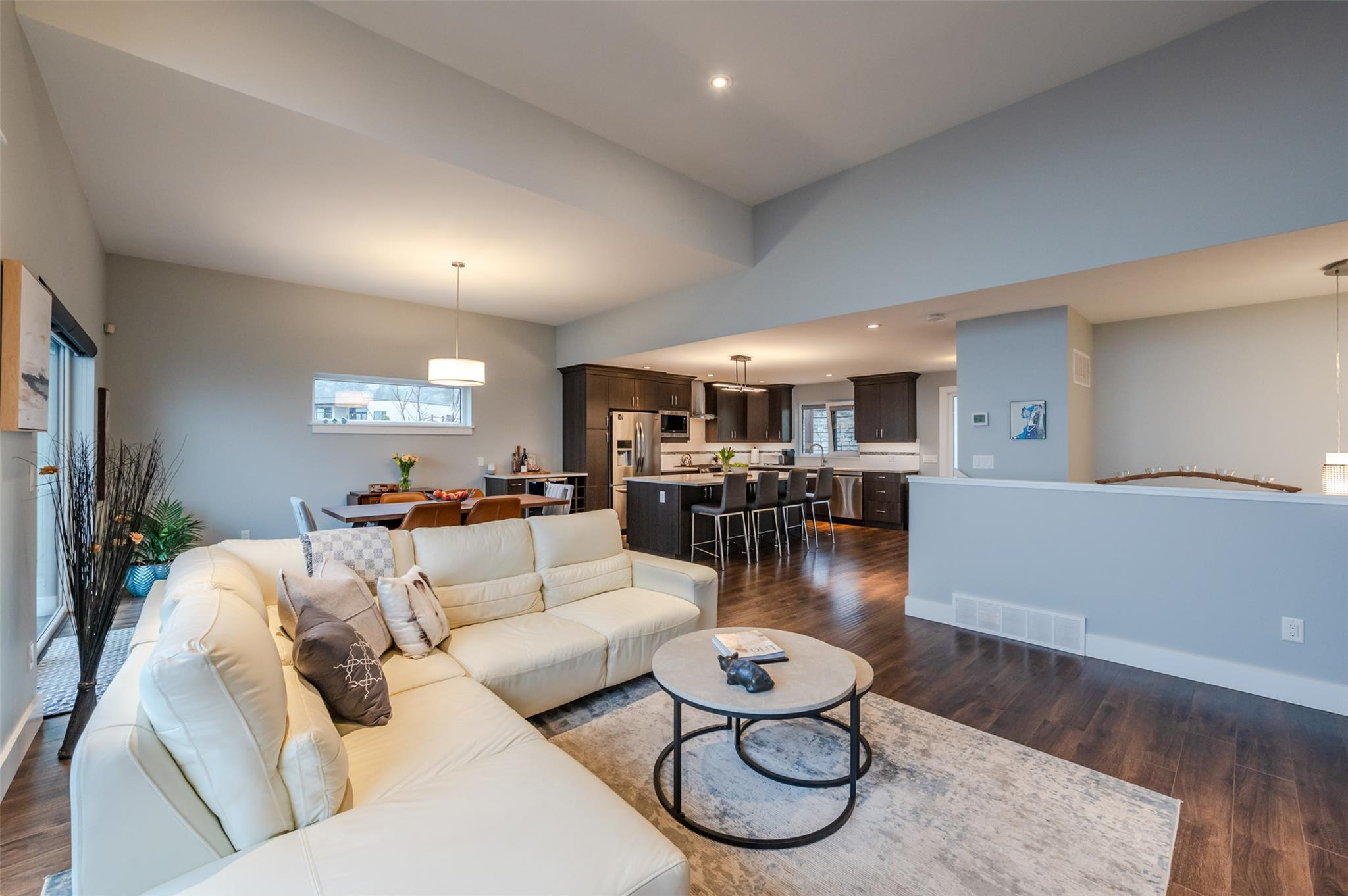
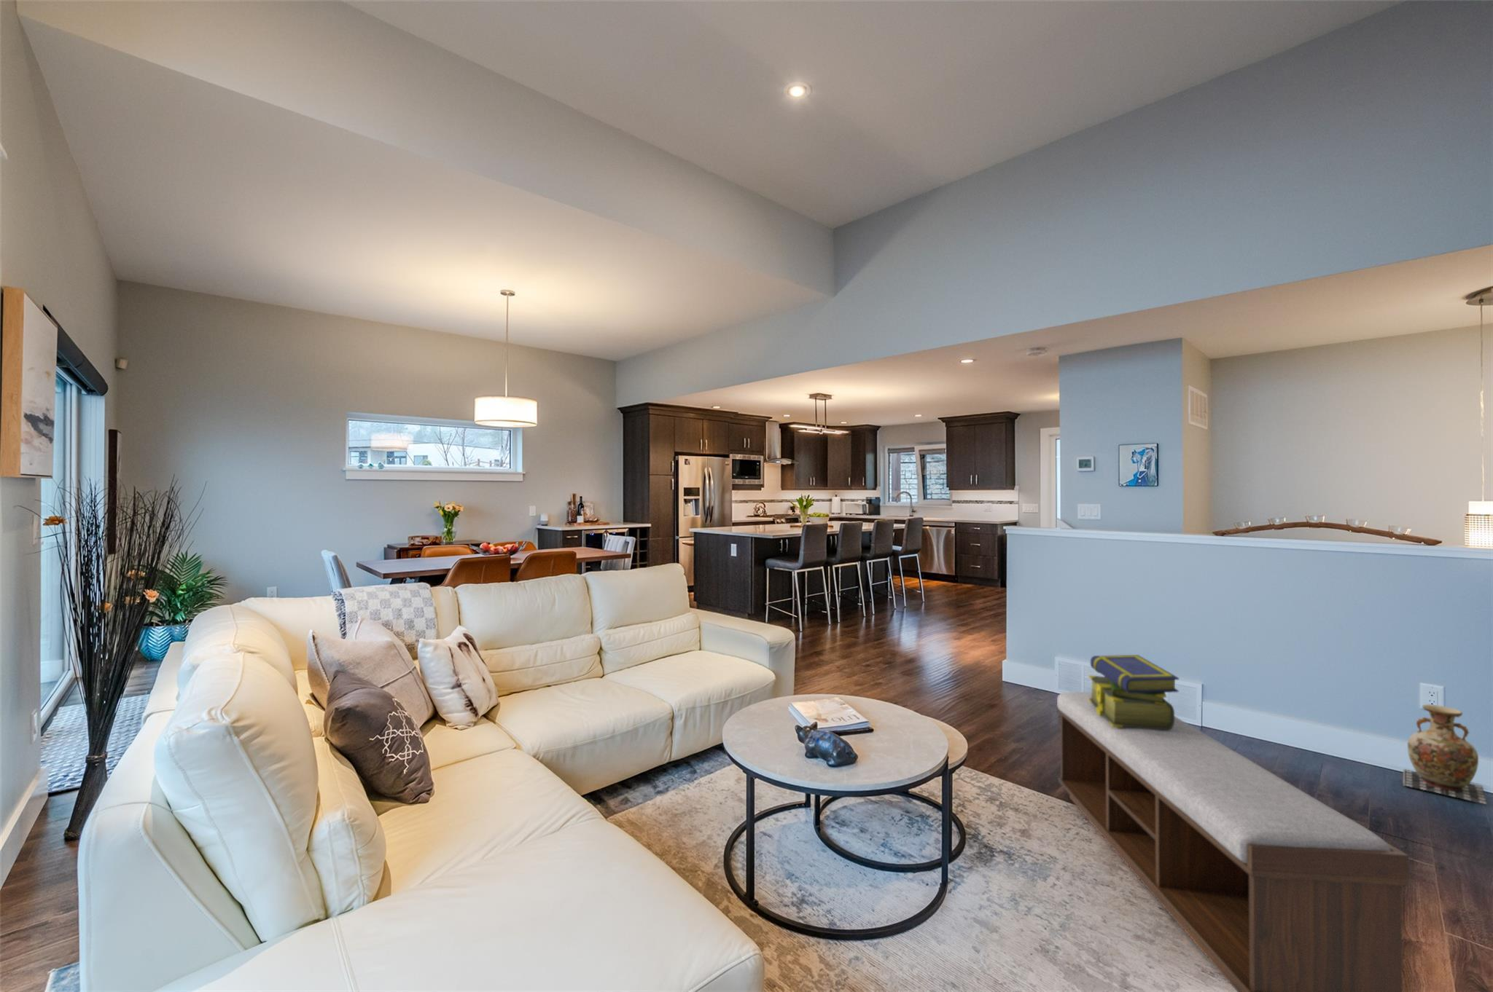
+ bench [1057,691,1410,992]
+ stack of books [1089,654,1180,731]
+ vase [1402,704,1487,805]
